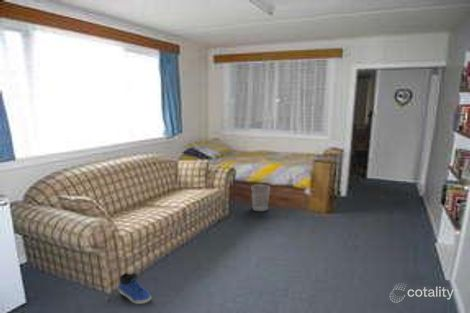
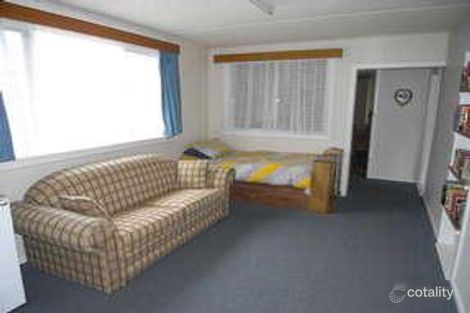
- sneaker [118,272,152,305]
- wastebasket [250,183,271,212]
